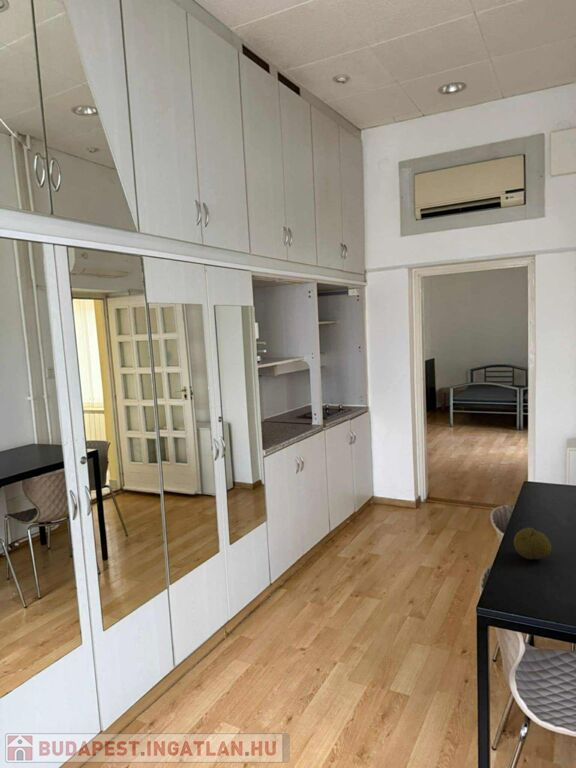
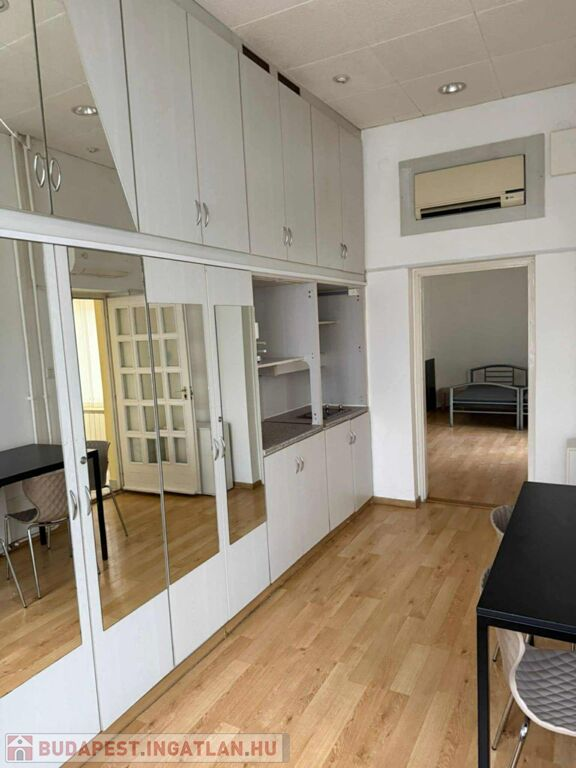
- fruit [513,527,552,560]
